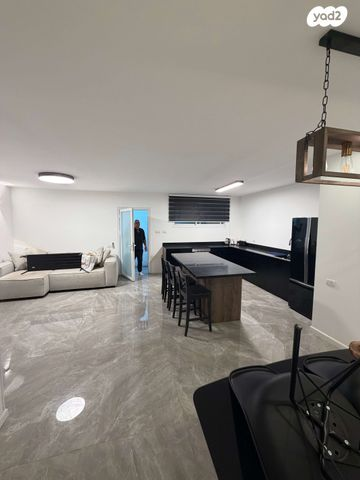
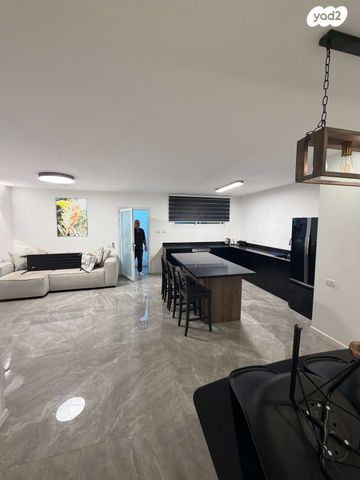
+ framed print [54,197,89,238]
